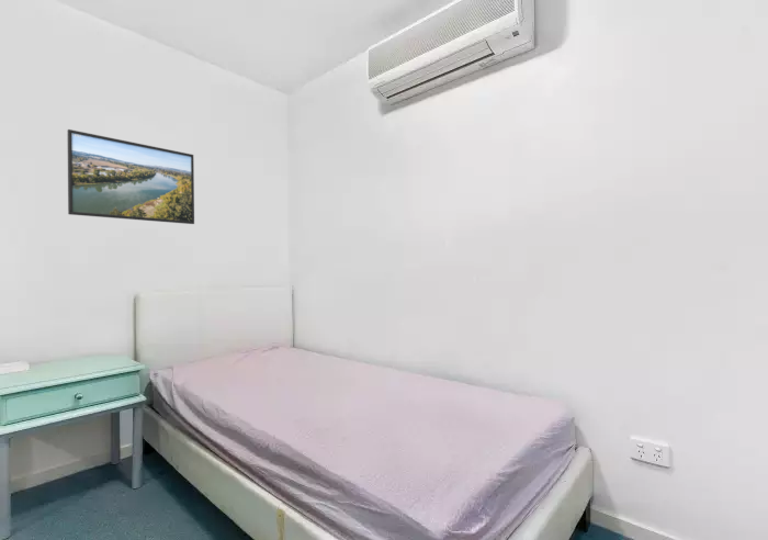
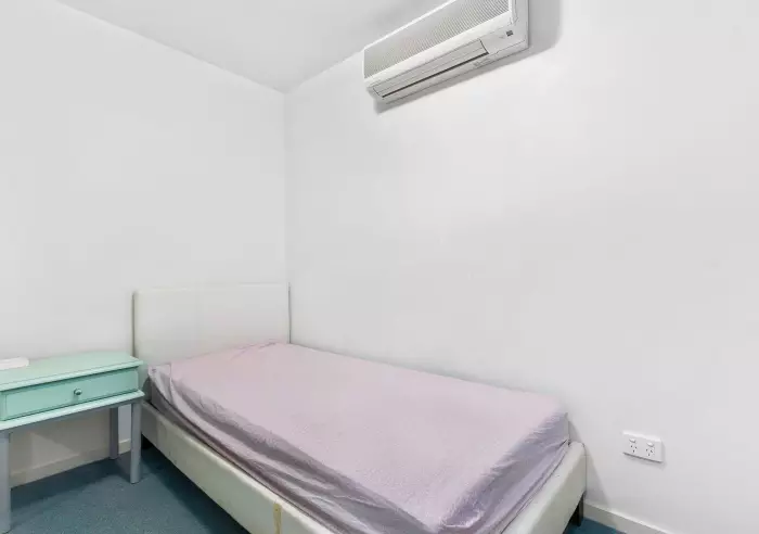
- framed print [67,128,195,225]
